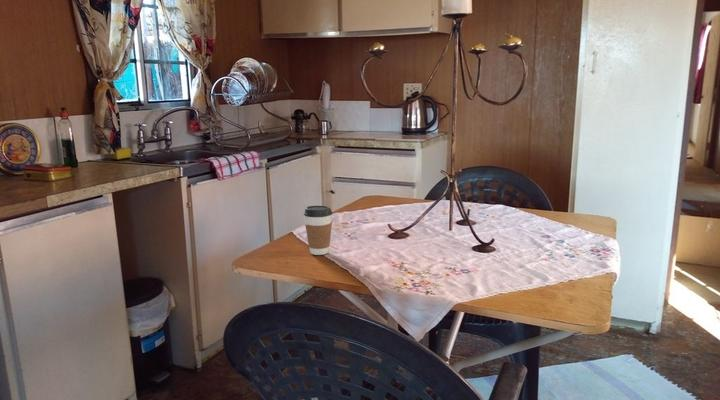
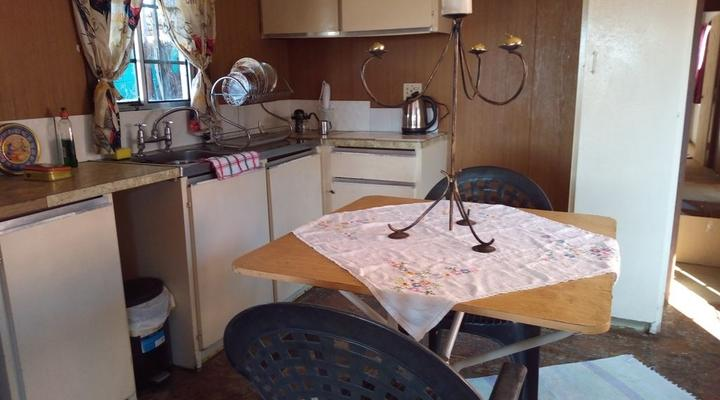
- coffee cup [303,205,334,256]
